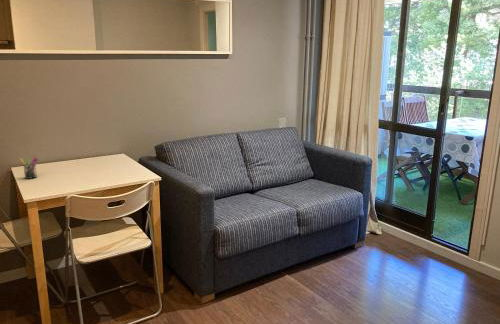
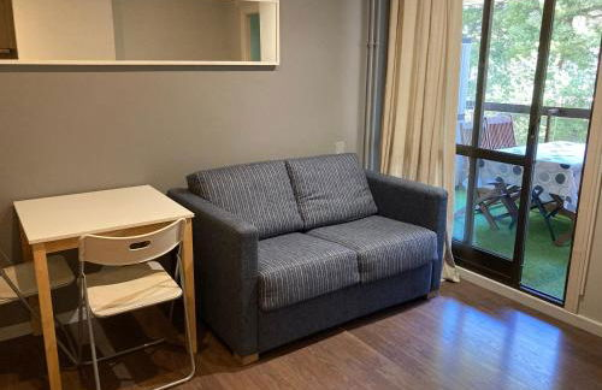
- pen holder [19,154,39,180]
